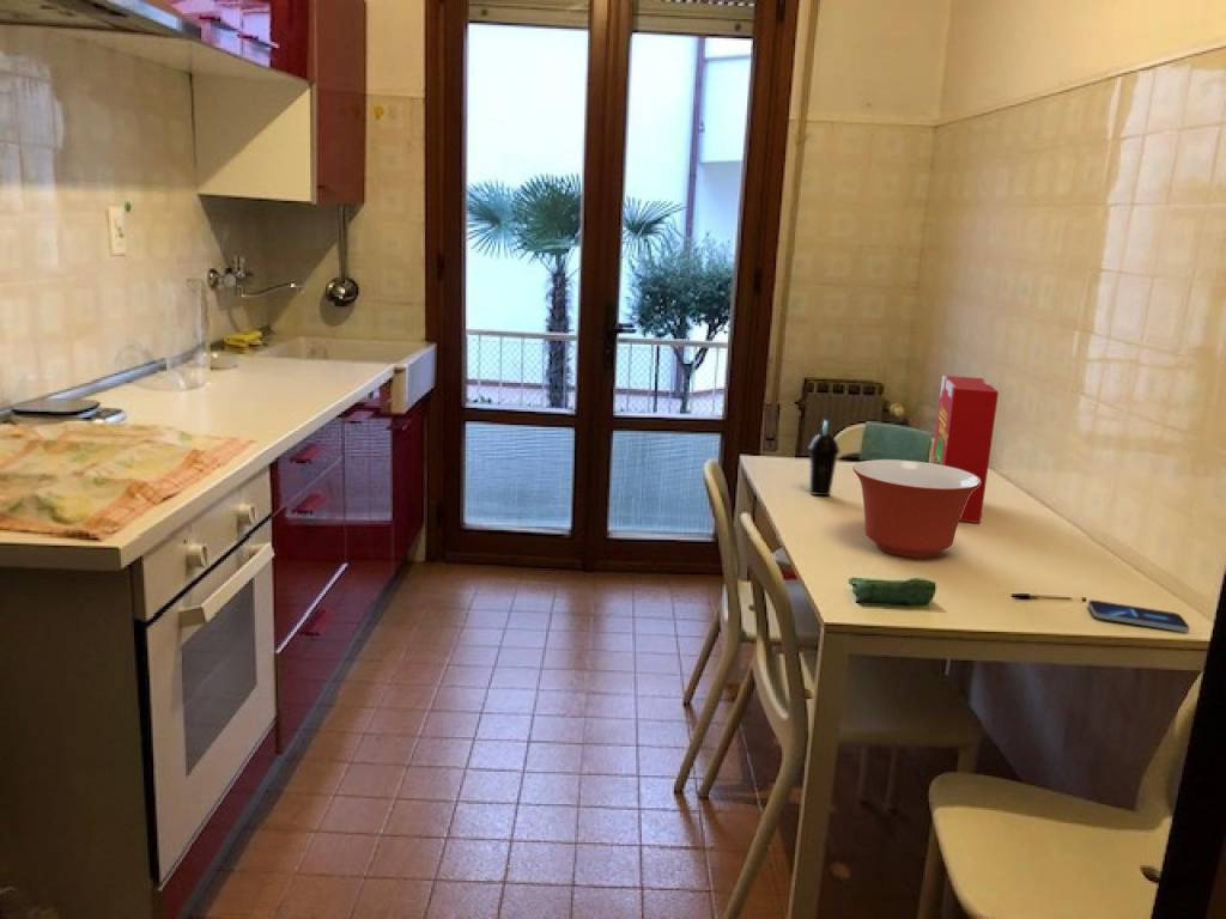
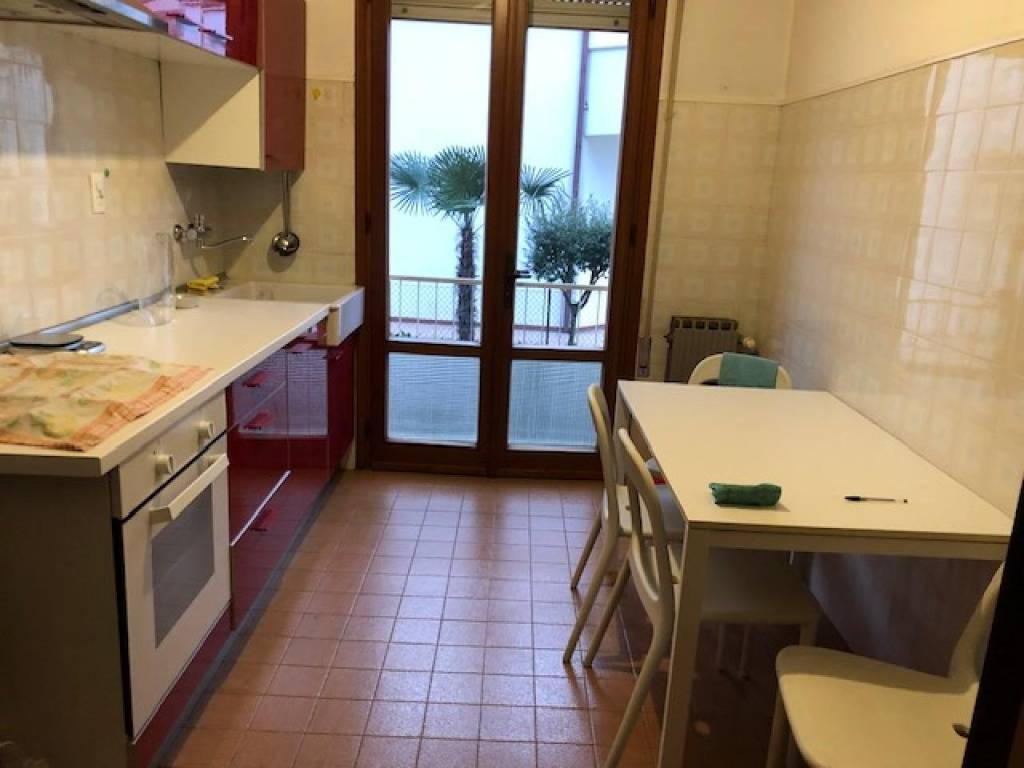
- cereal box [930,375,1000,524]
- cup [807,419,840,497]
- mixing bowl [851,458,981,559]
- smartphone [1087,598,1190,633]
